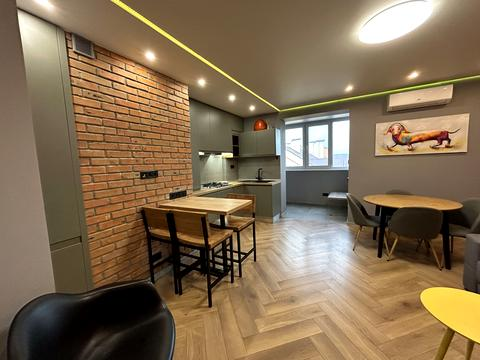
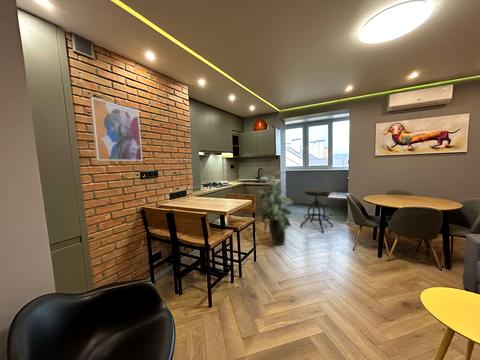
+ indoor plant [254,171,295,247]
+ wall art [89,96,143,162]
+ stool [299,188,334,234]
